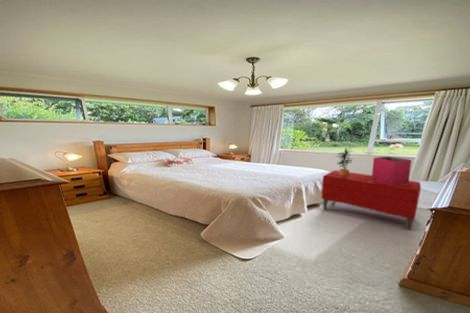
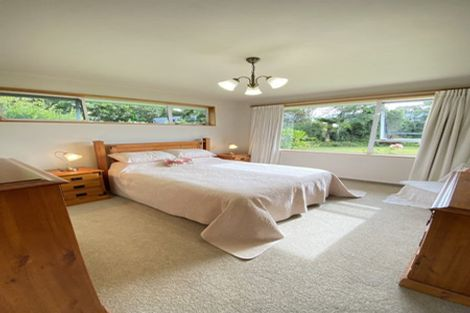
- potted plant [334,146,354,178]
- bench [320,169,422,231]
- storage bin [371,156,412,185]
